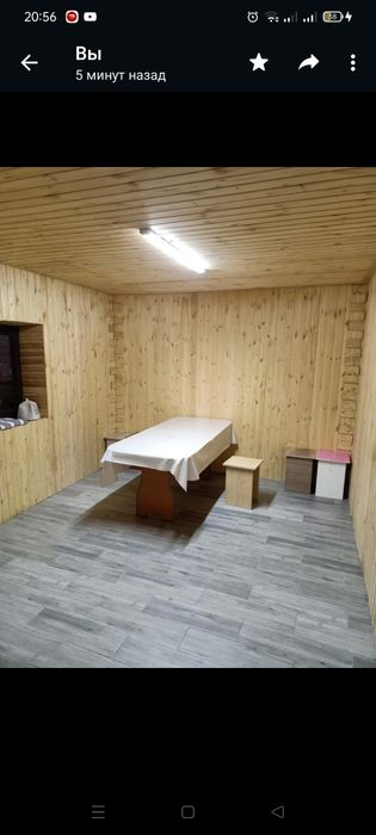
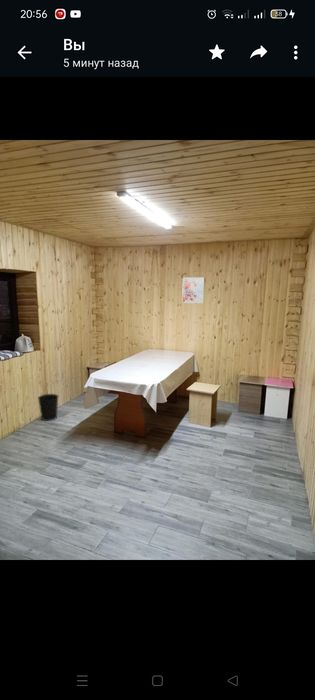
+ wastebasket [37,393,59,422]
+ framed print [181,277,205,304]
